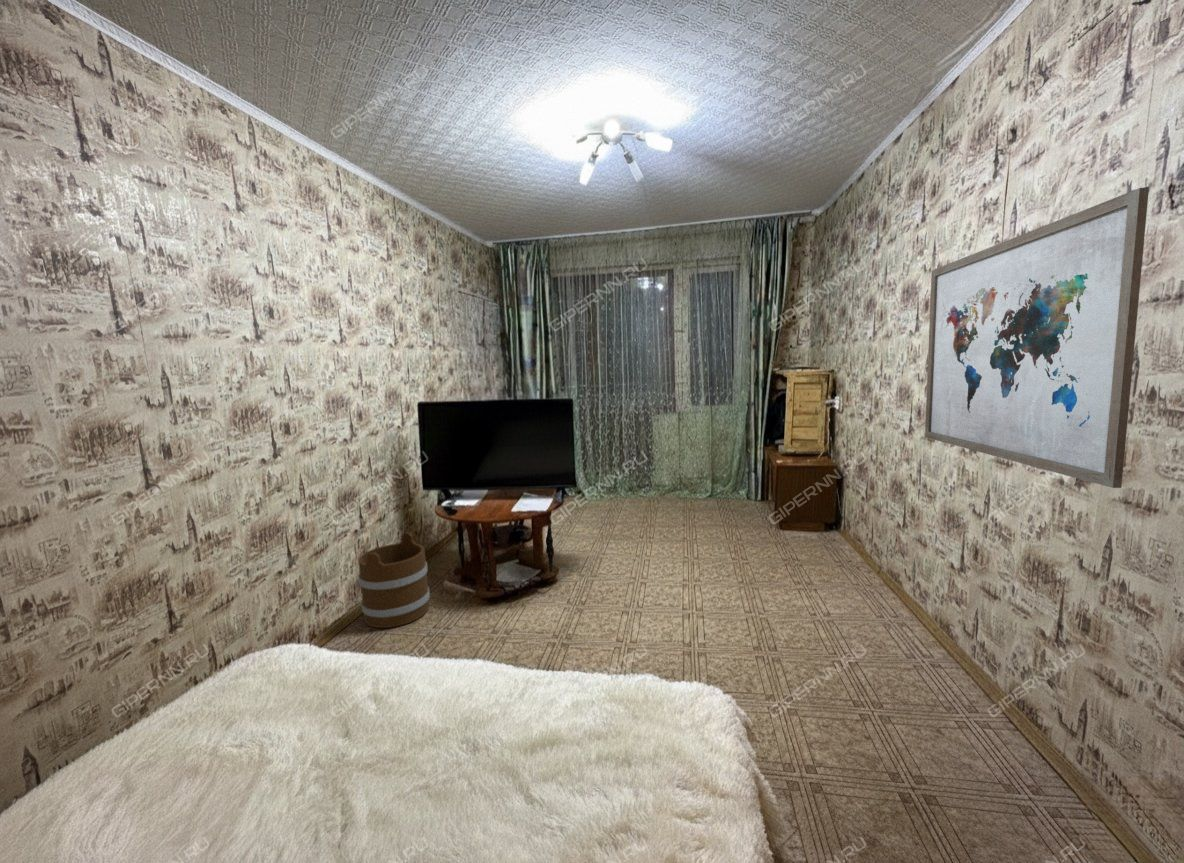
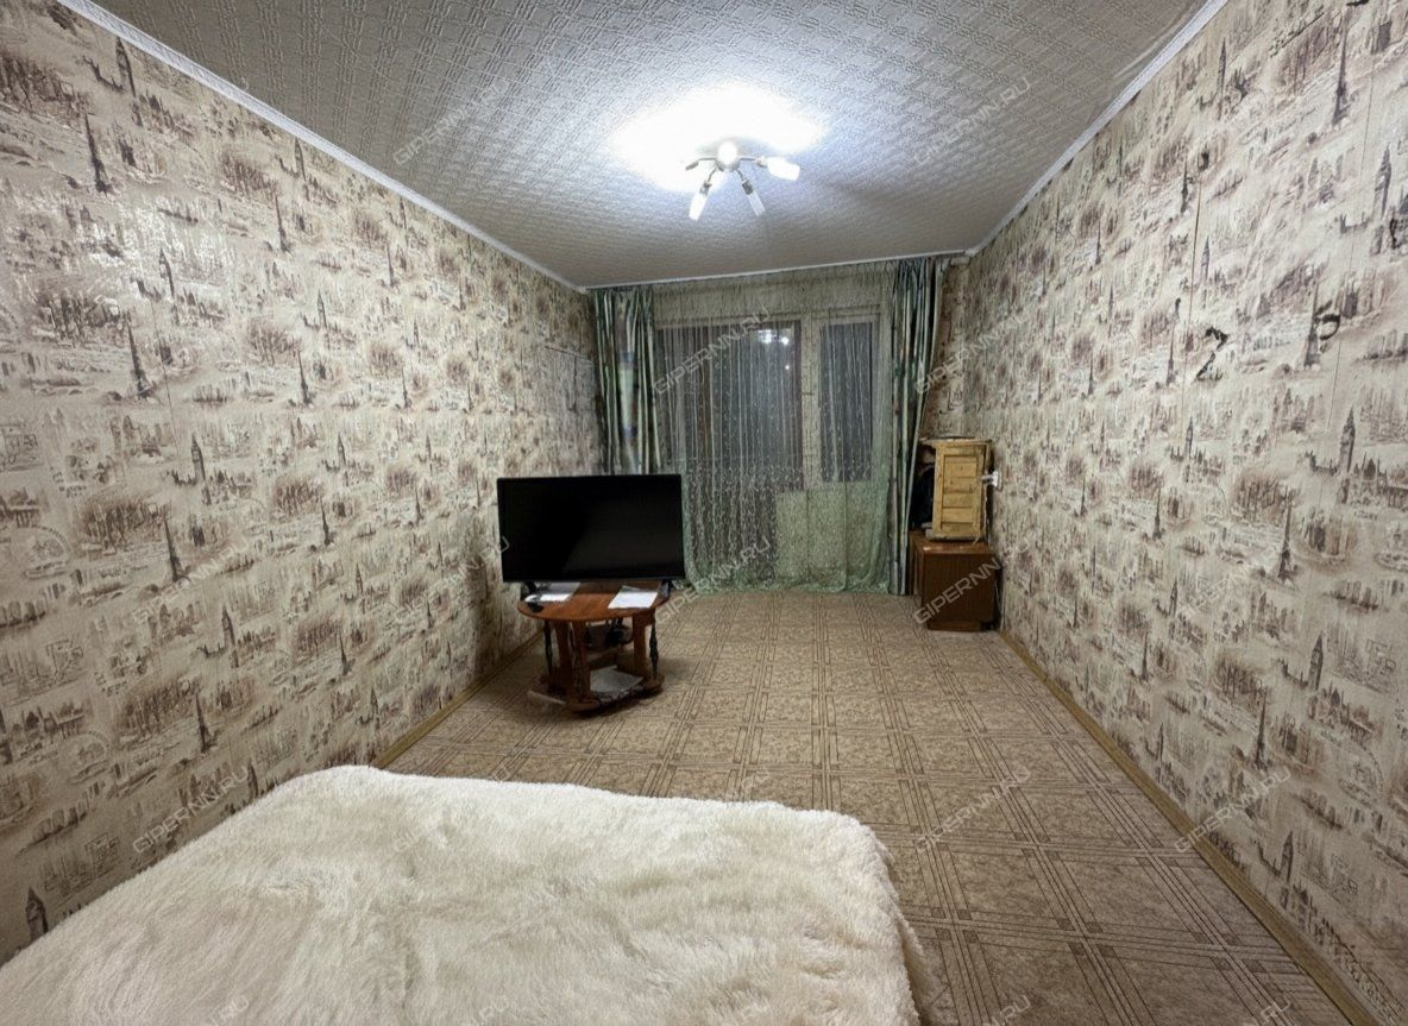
- wall art [924,186,1150,489]
- bucket [357,531,431,629]
